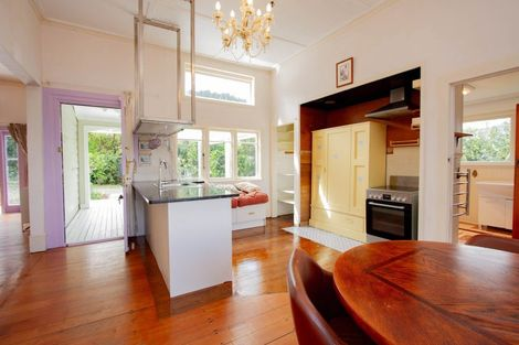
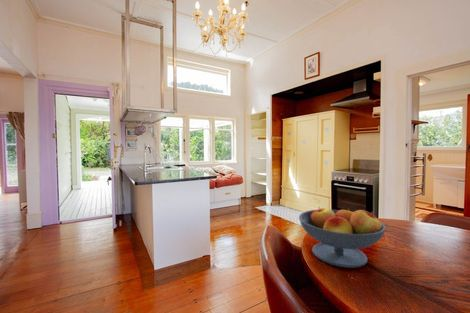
+ fruit bowl [298,206,387,269]
